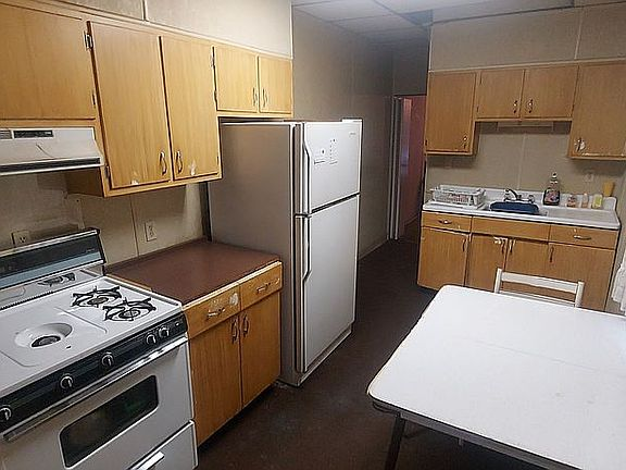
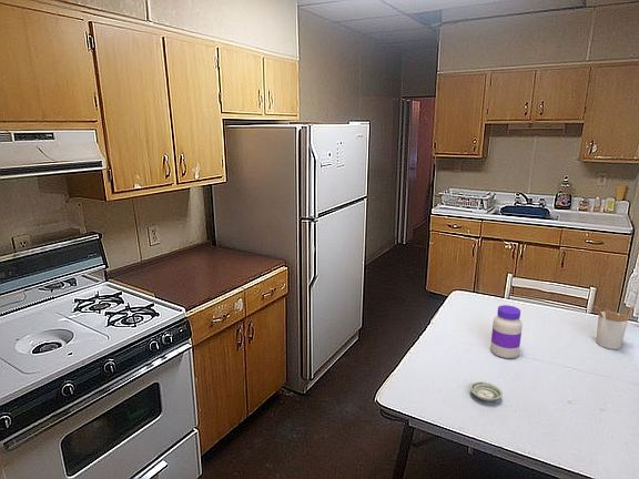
+ saucer [469,380,504,402]
+ utensil holder [594,305,635,350]
+ jar [489,304,524,359]
